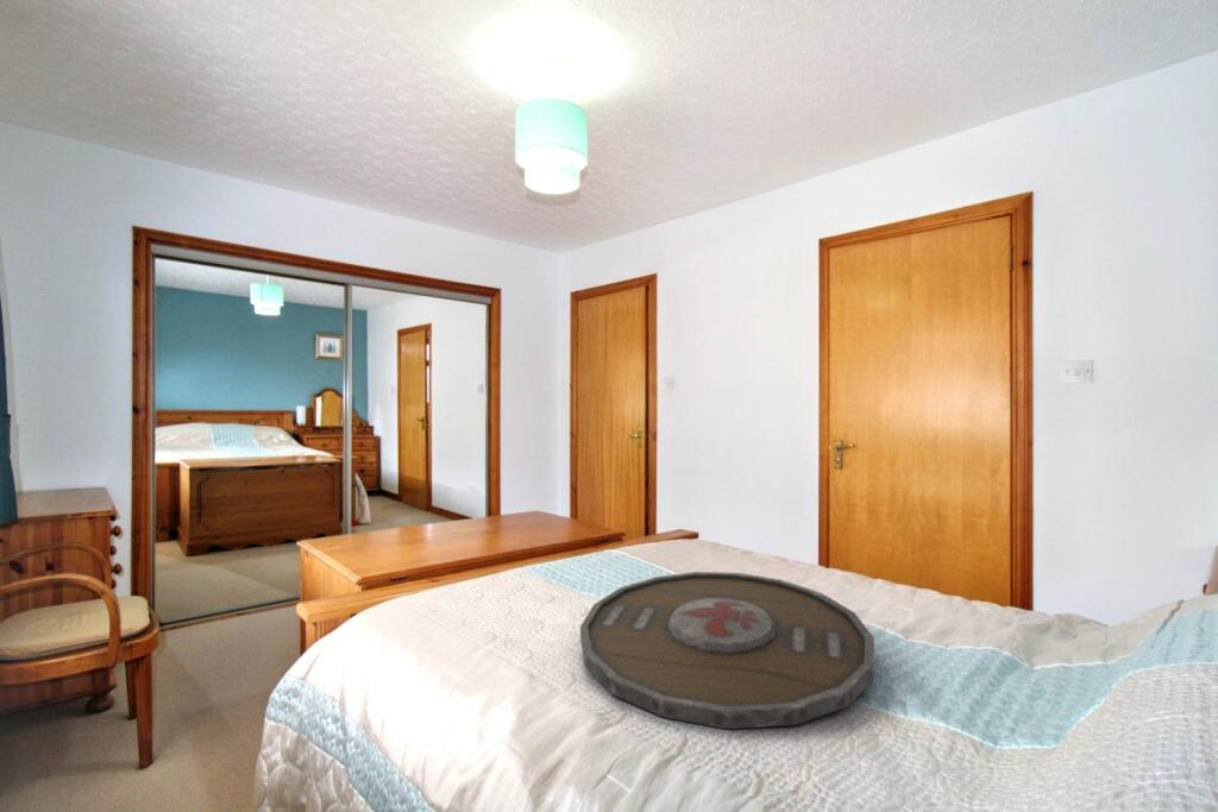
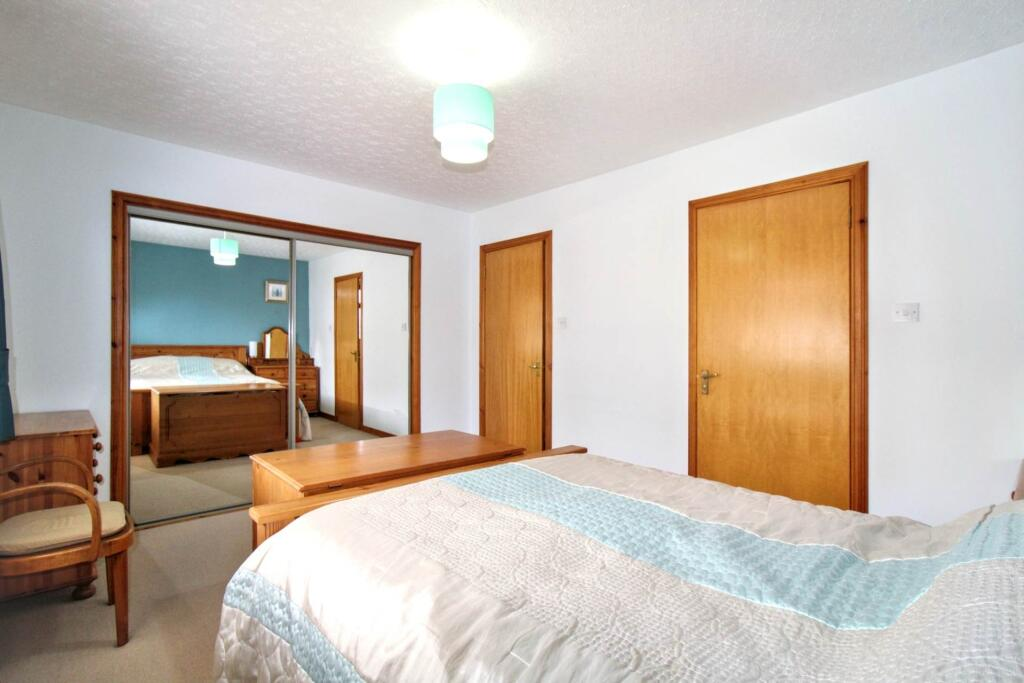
- serving tray [579,571,875,730]
